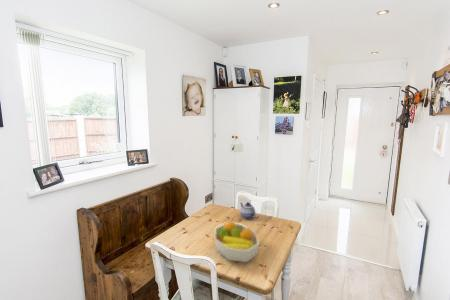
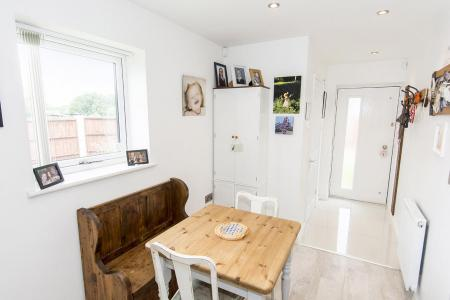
- teapot [239,201,257,220]
- fruit bowl [214,220,260,263]
